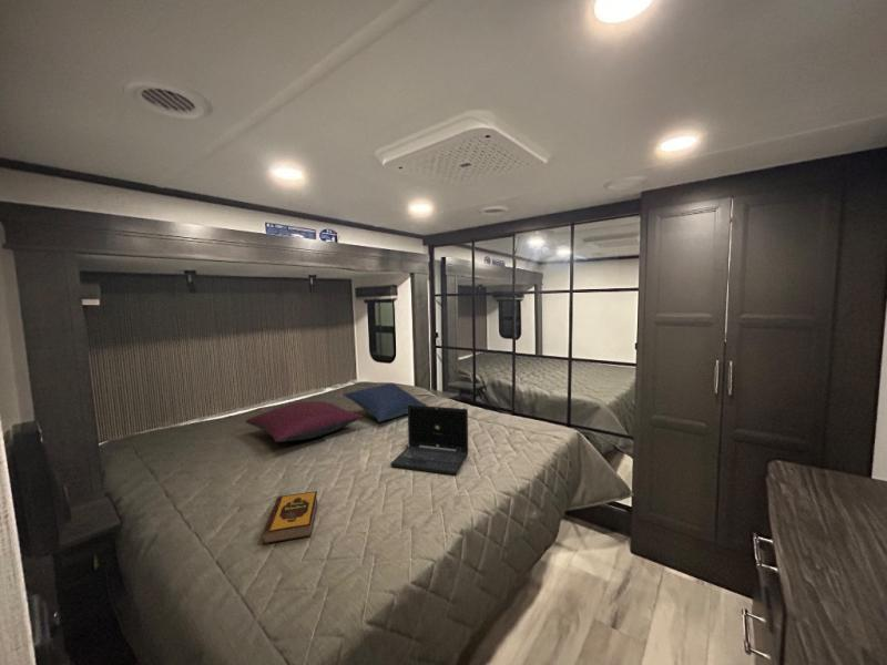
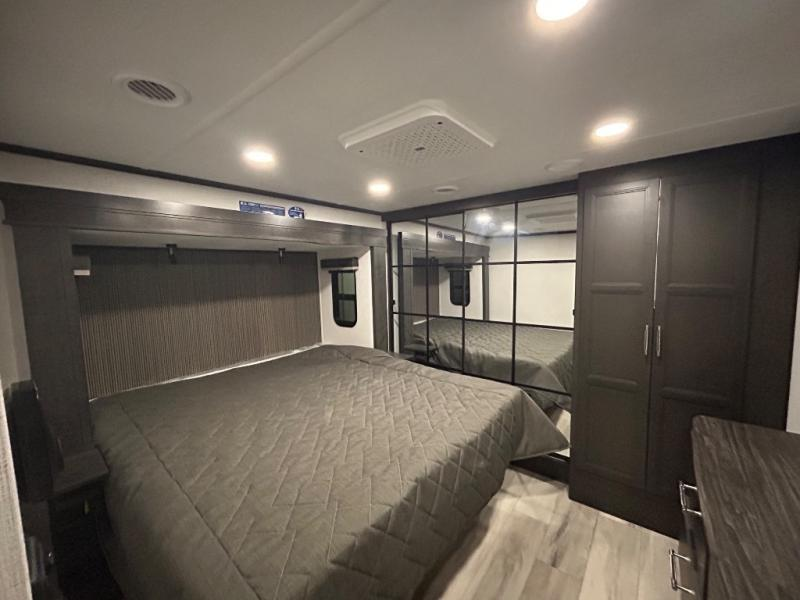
- pillow [244,400,364,443]
- hardback book [261,490,318,545]
- laptop [389,405,469,477]
- pillow [343,382,427,423]
